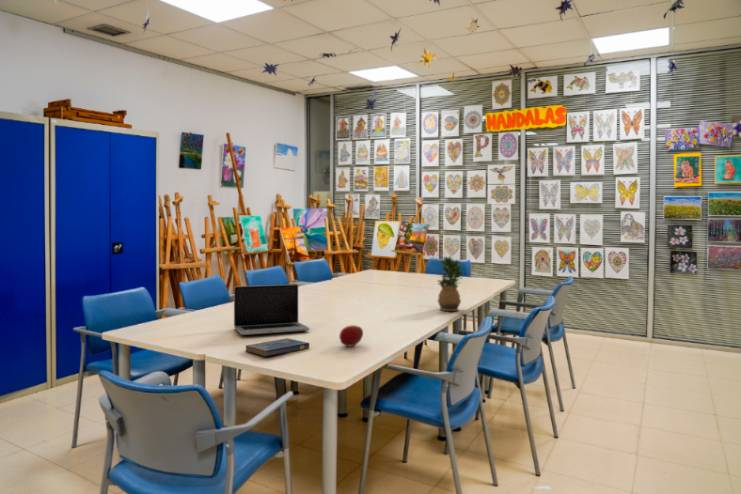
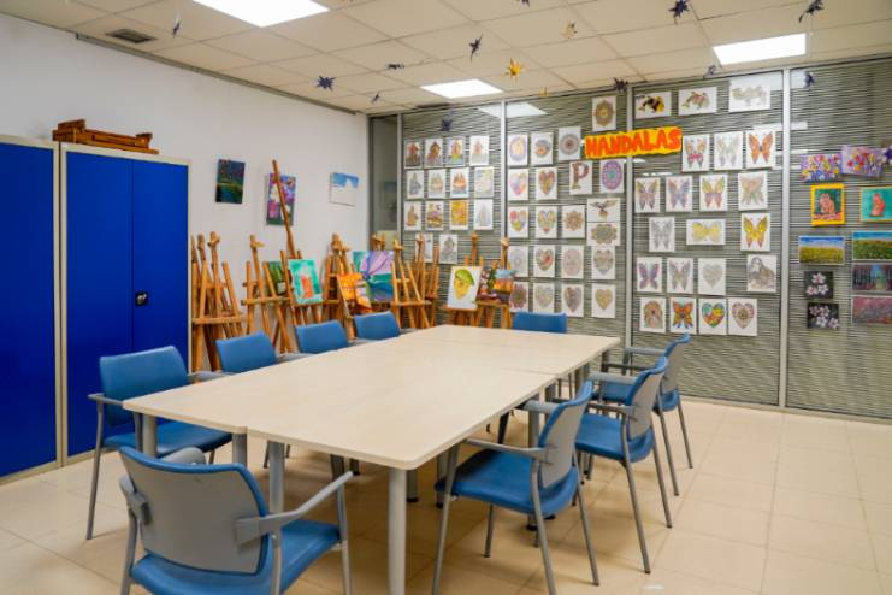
- laptop [233,283,310,336]
- hardcover book [244,337,310,357]
- fruit [338,324,364,347]
- potted plant [437,254,465,312]
